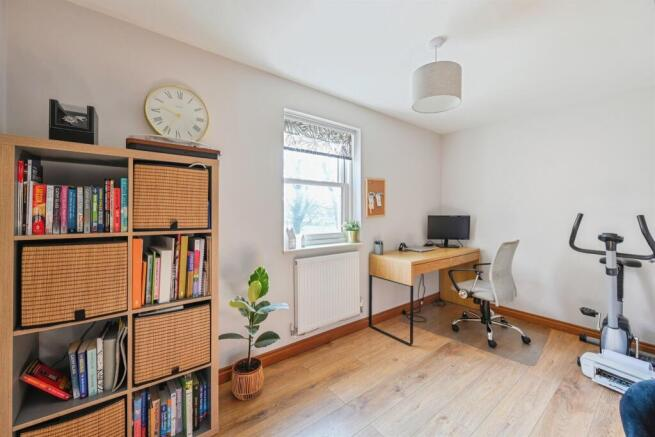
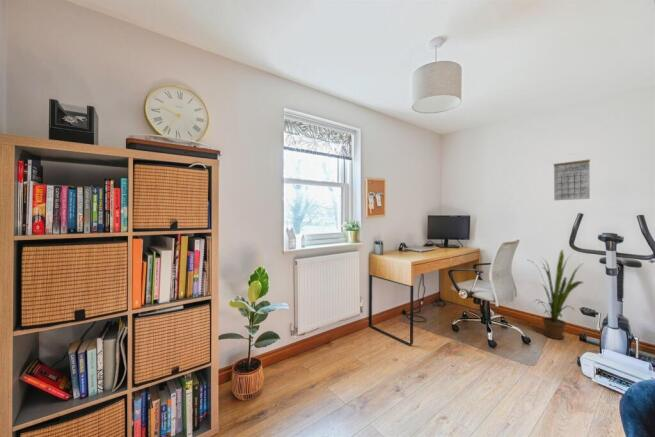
+ house plant [528,249,585,340]
+ calendar [553,152,591,201]
